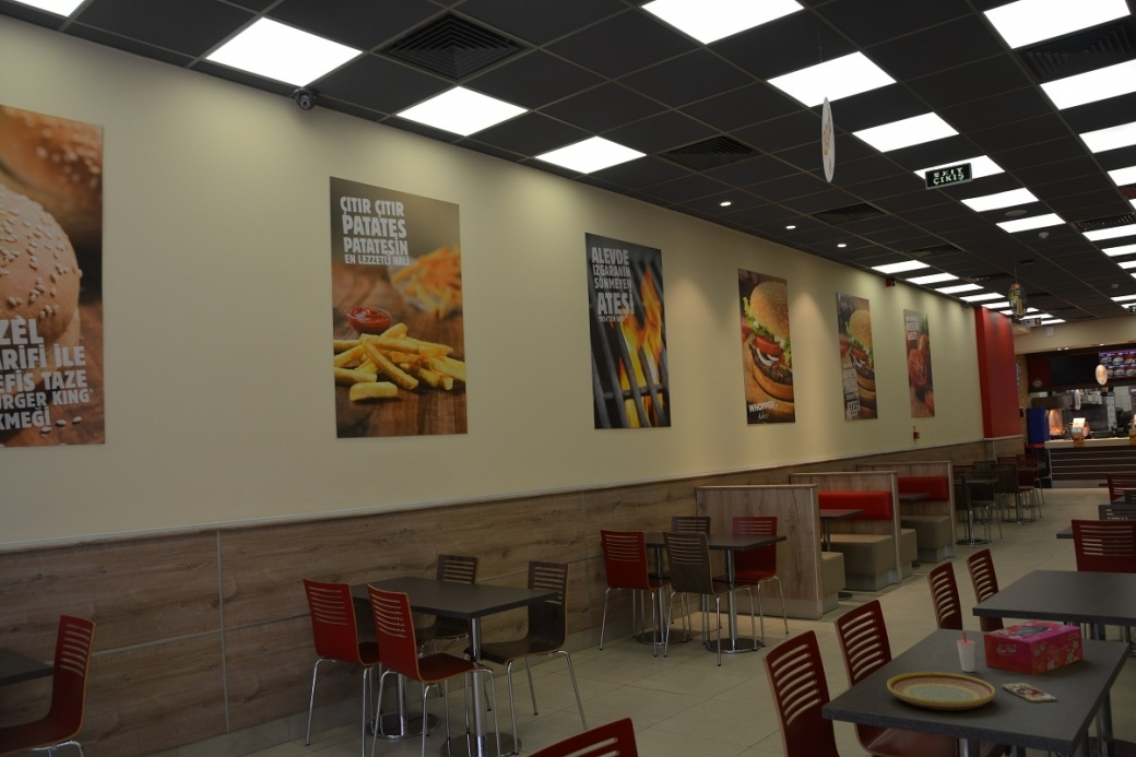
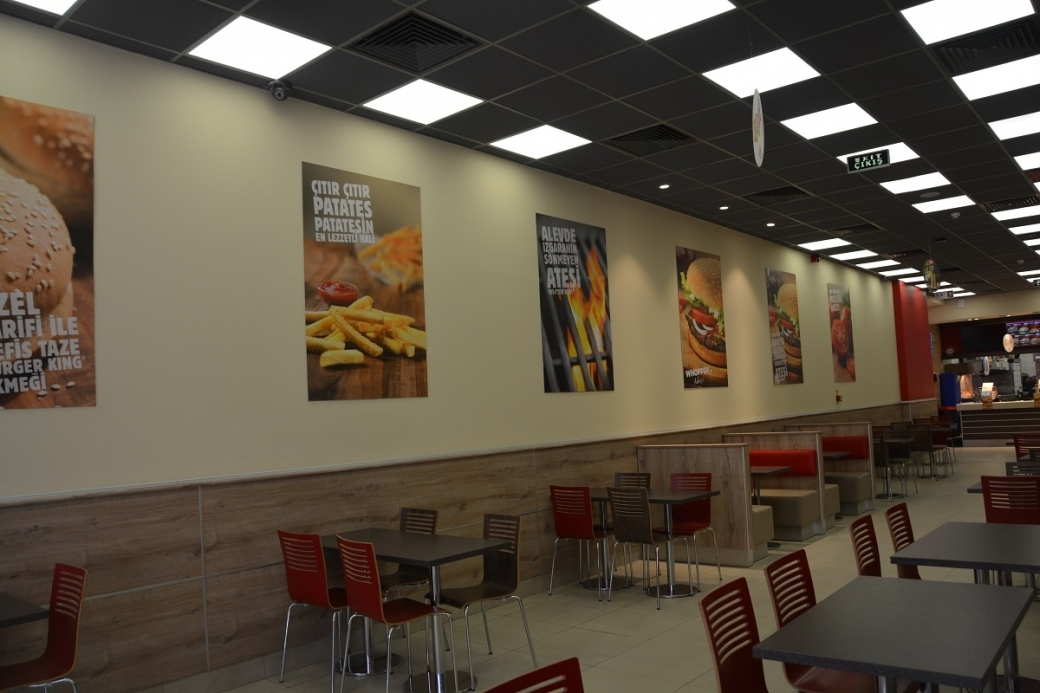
- cup [956,630,977,673]
- smartphone [1001,682,1057,703]
- tissue box [982,619,1085,676]
- plate [886,671,996,711]
